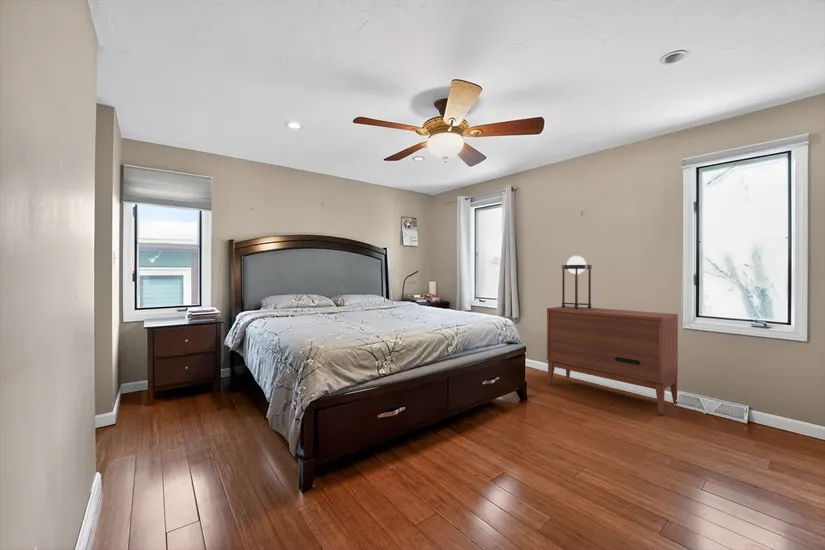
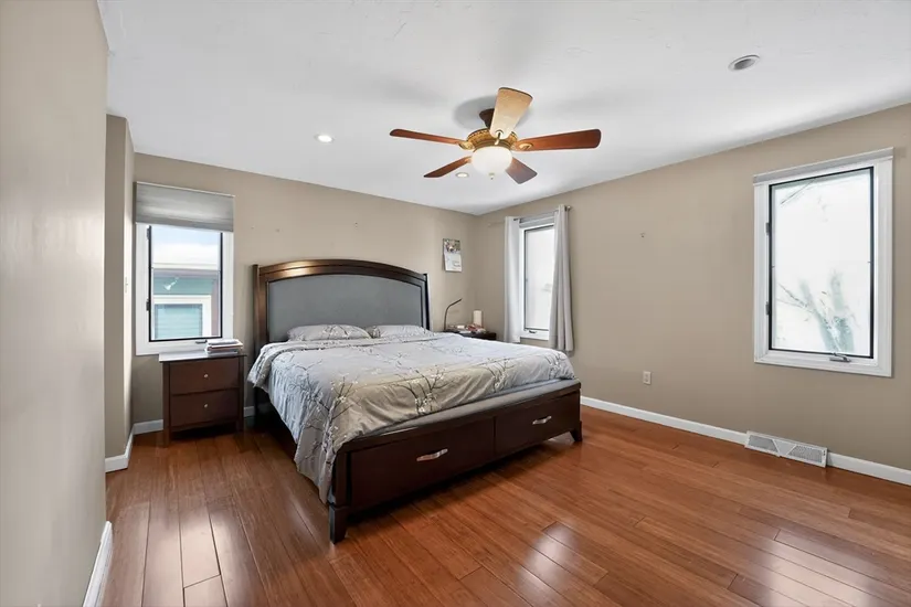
- table lamp [561,254,593,310]
- dresser [546,305,679,416]
